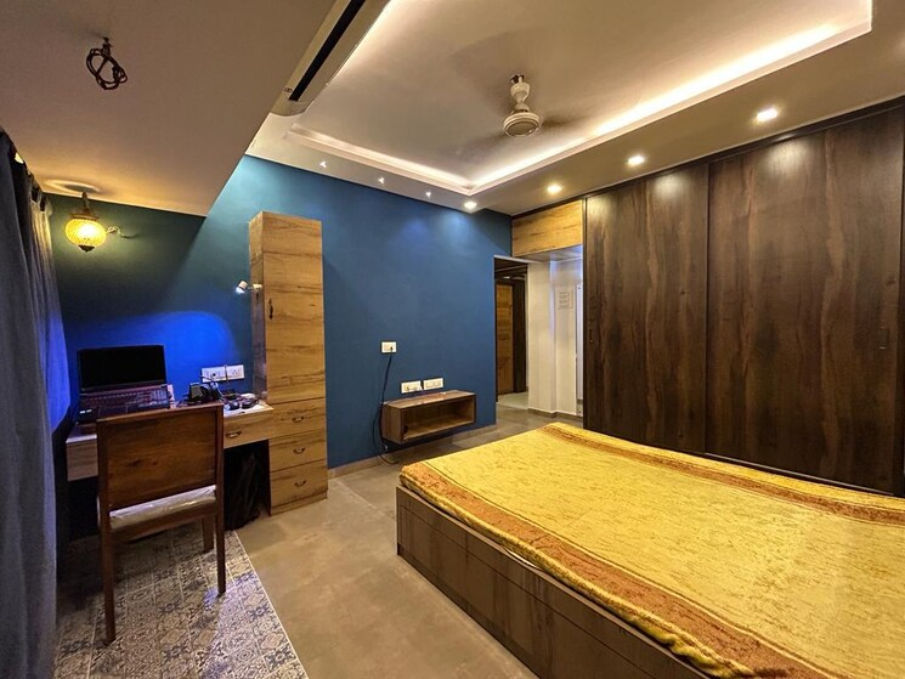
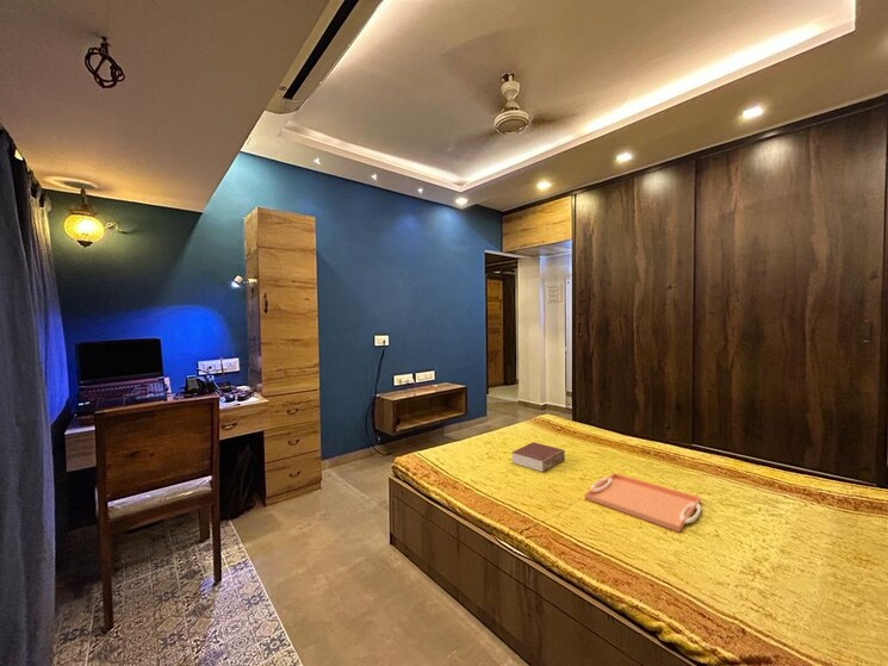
+ book [511,441,566,473]
+ serving tray [583,472,702,533]
